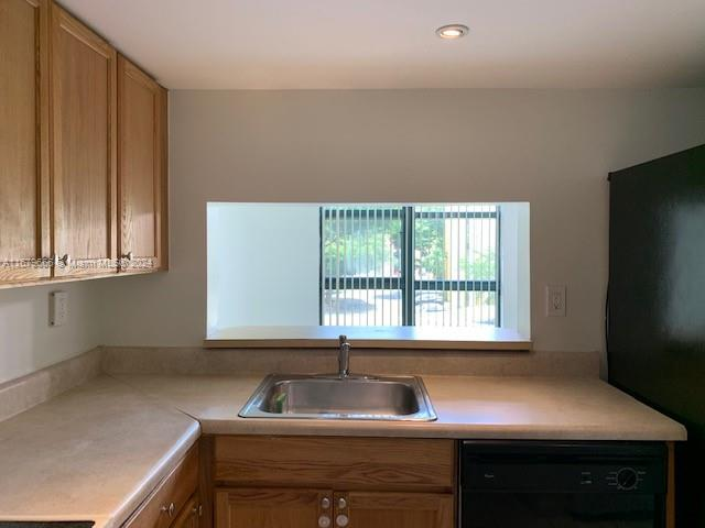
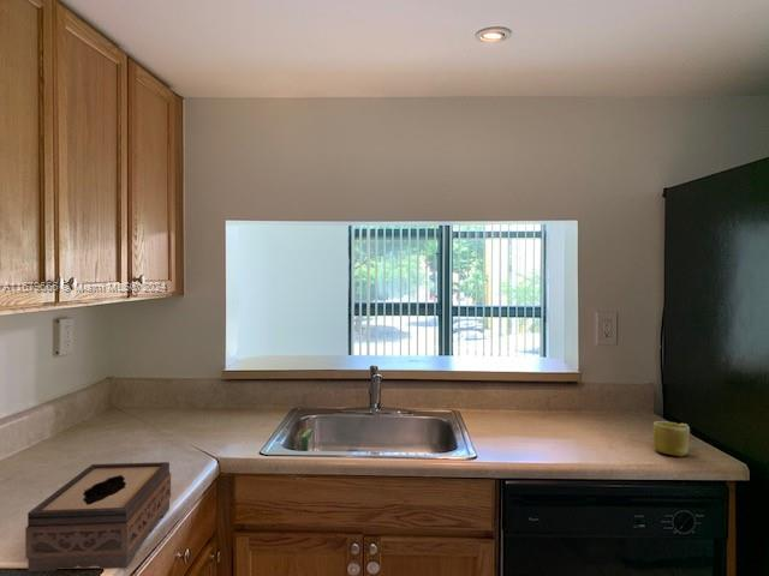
+ mug [652,420,691,457]
+ tissue box [24,461,172,574]
